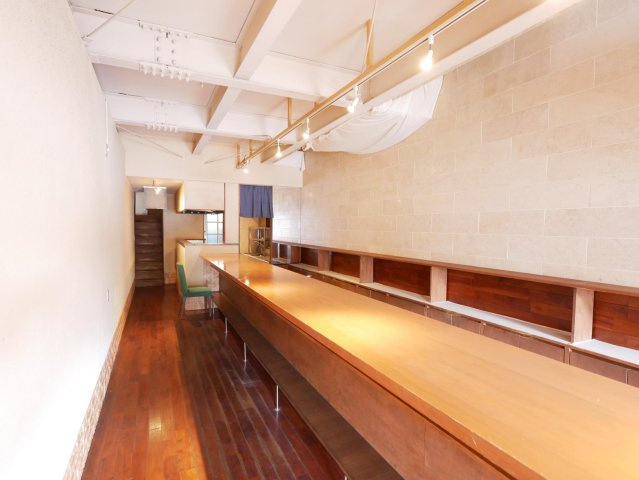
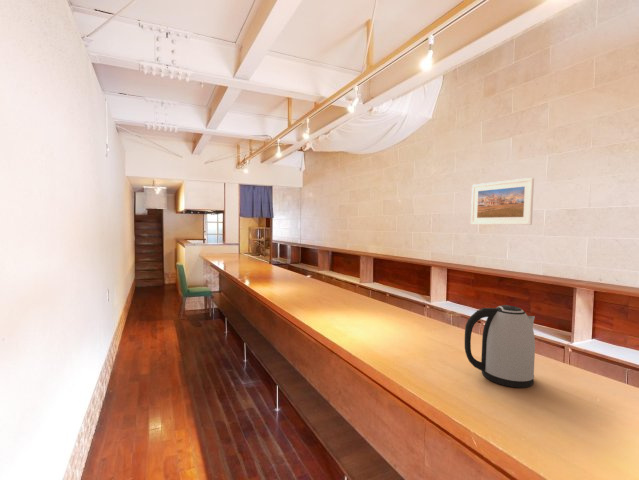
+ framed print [470,177,535,226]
+ kettle [464,304,536,389]
